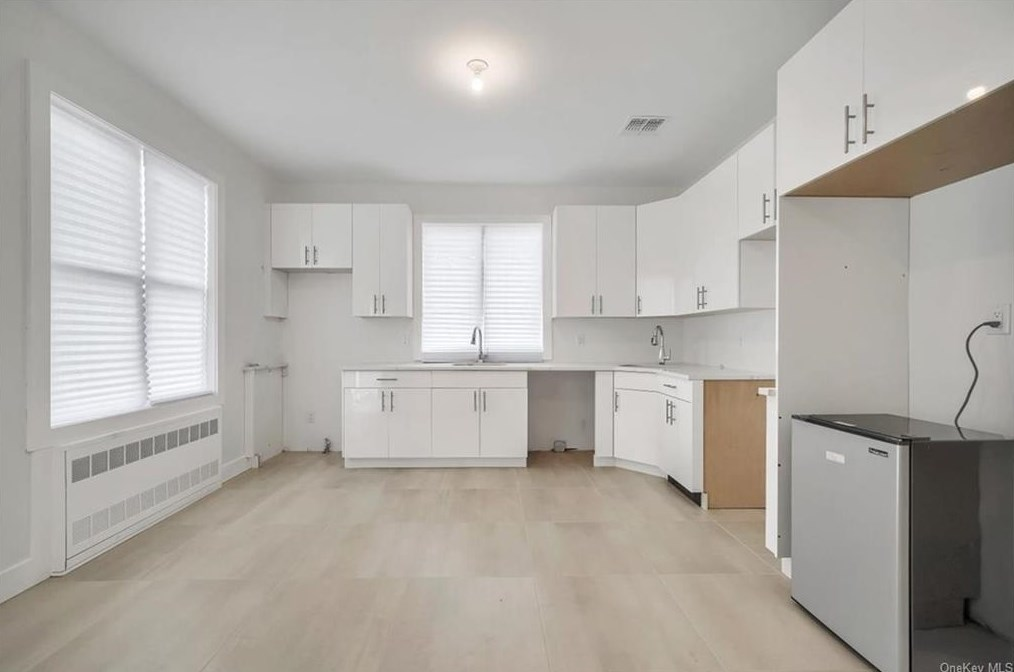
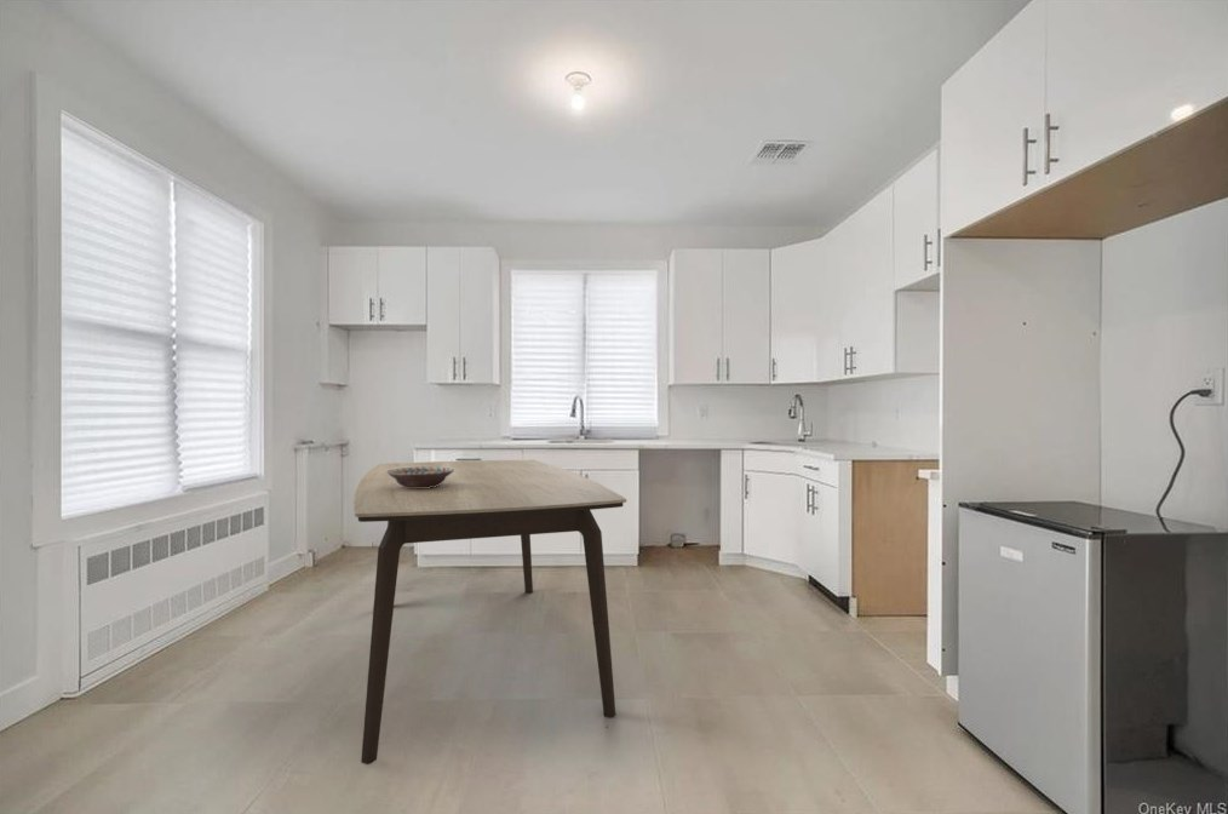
+ decorative bowl [386,468,454,488]
+ dining table [352,459,627,766]
